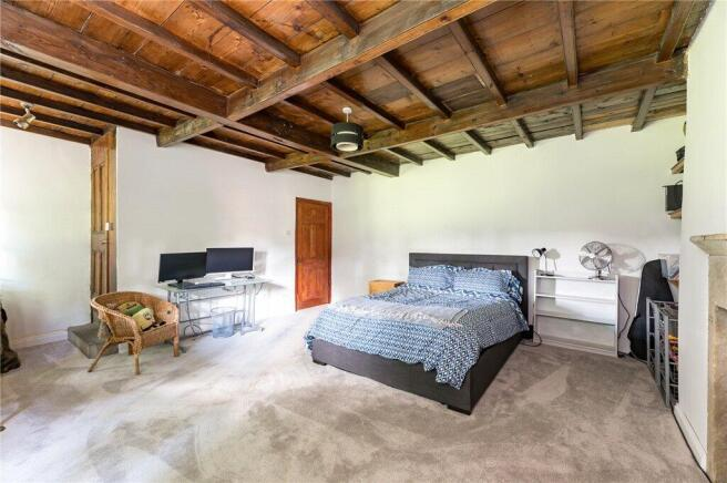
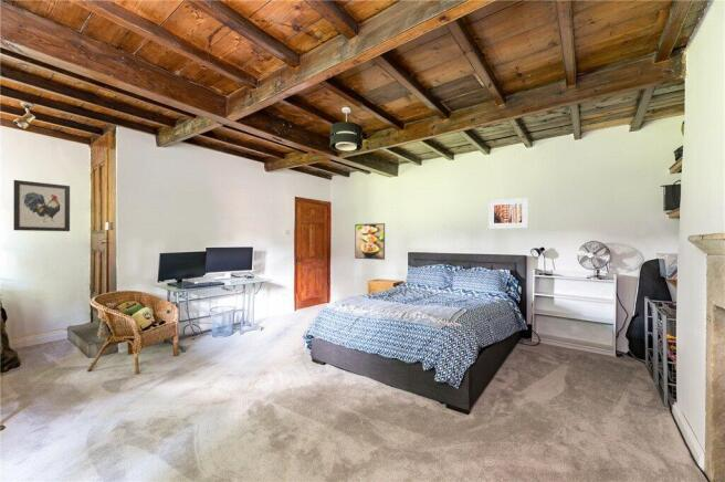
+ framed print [487,197,529,230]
+ wall art [12,179,71,232]
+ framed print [354,222,386,261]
